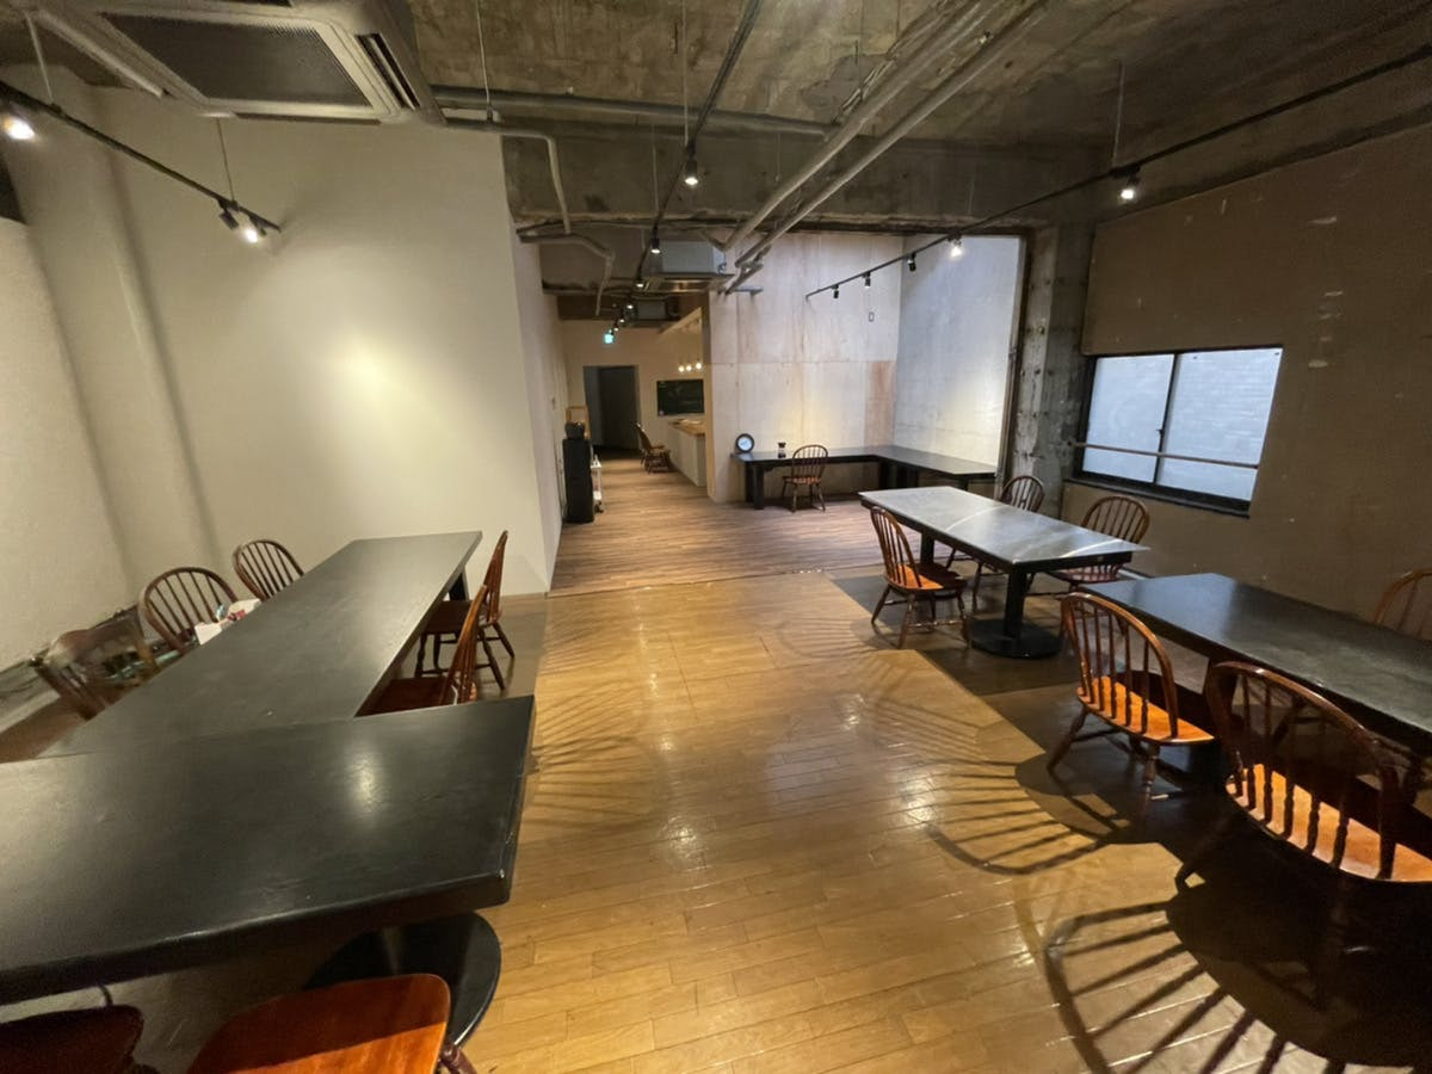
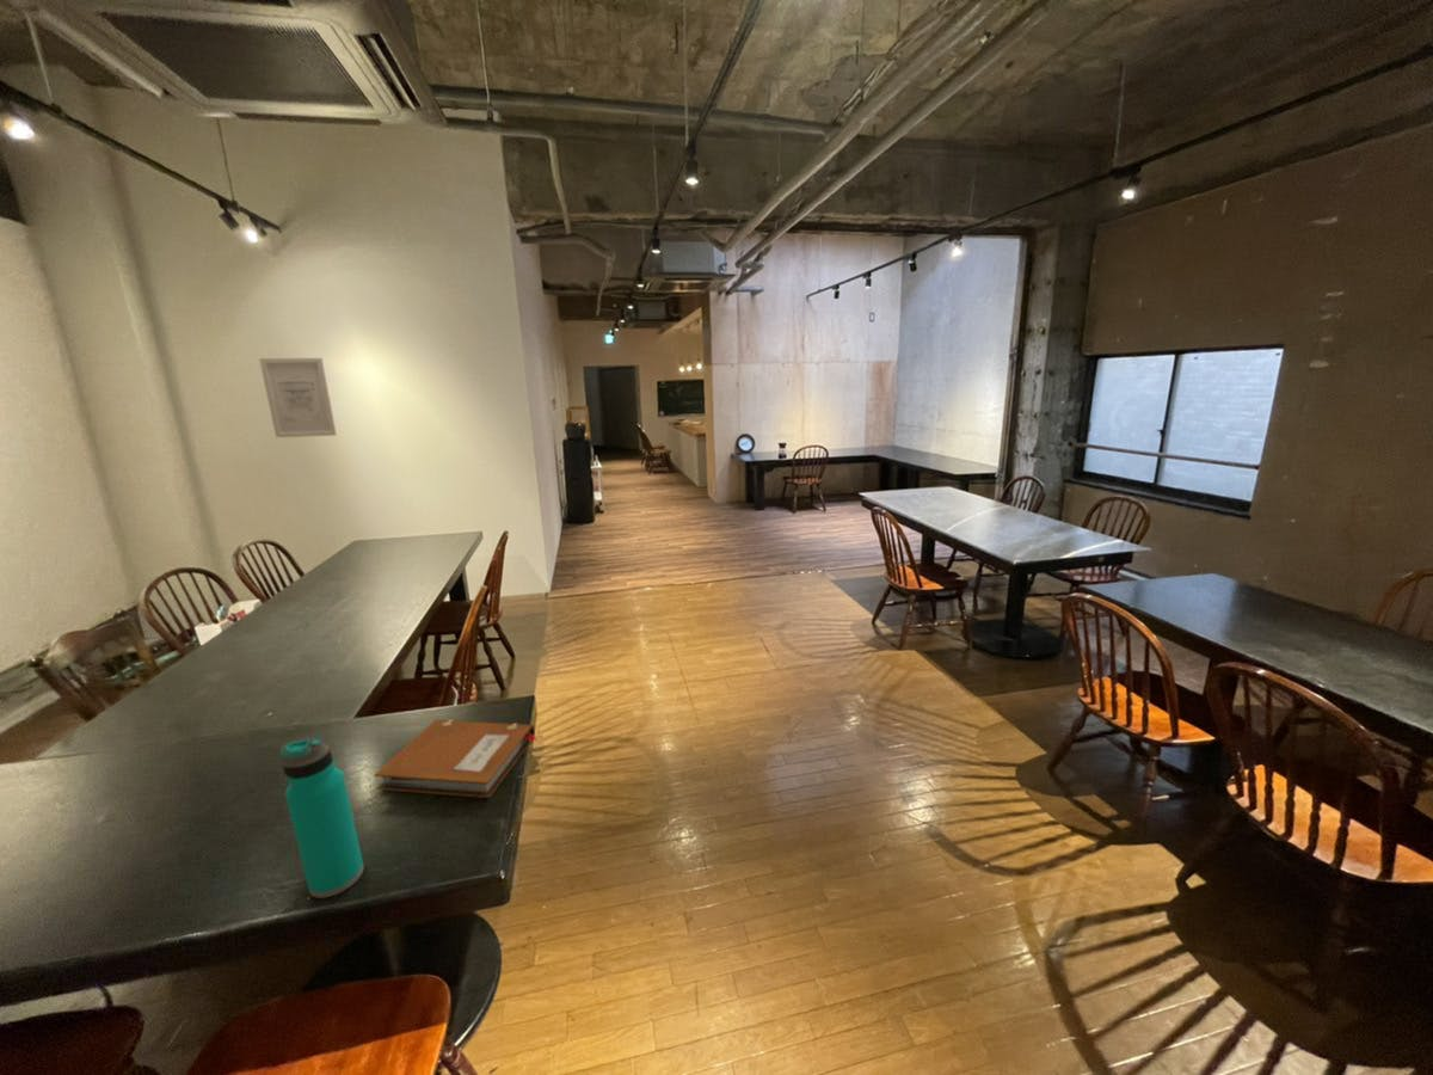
+ notebook [374,718,537,799]
+ wall art [258,357,338,438]
+ water bottle [279,736,365,899]
